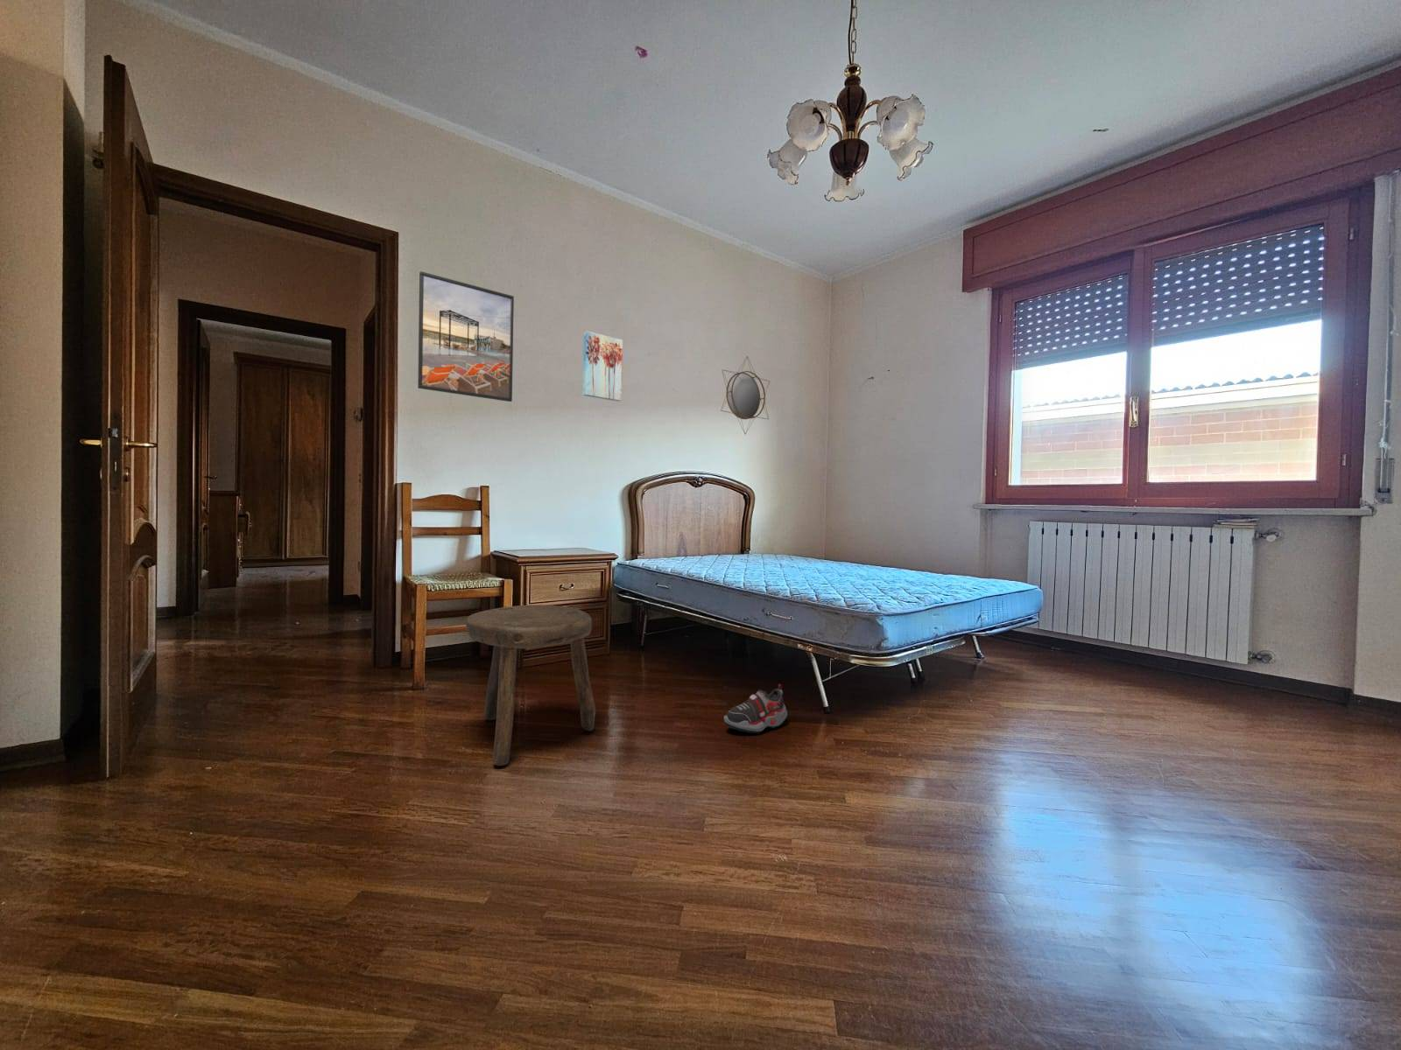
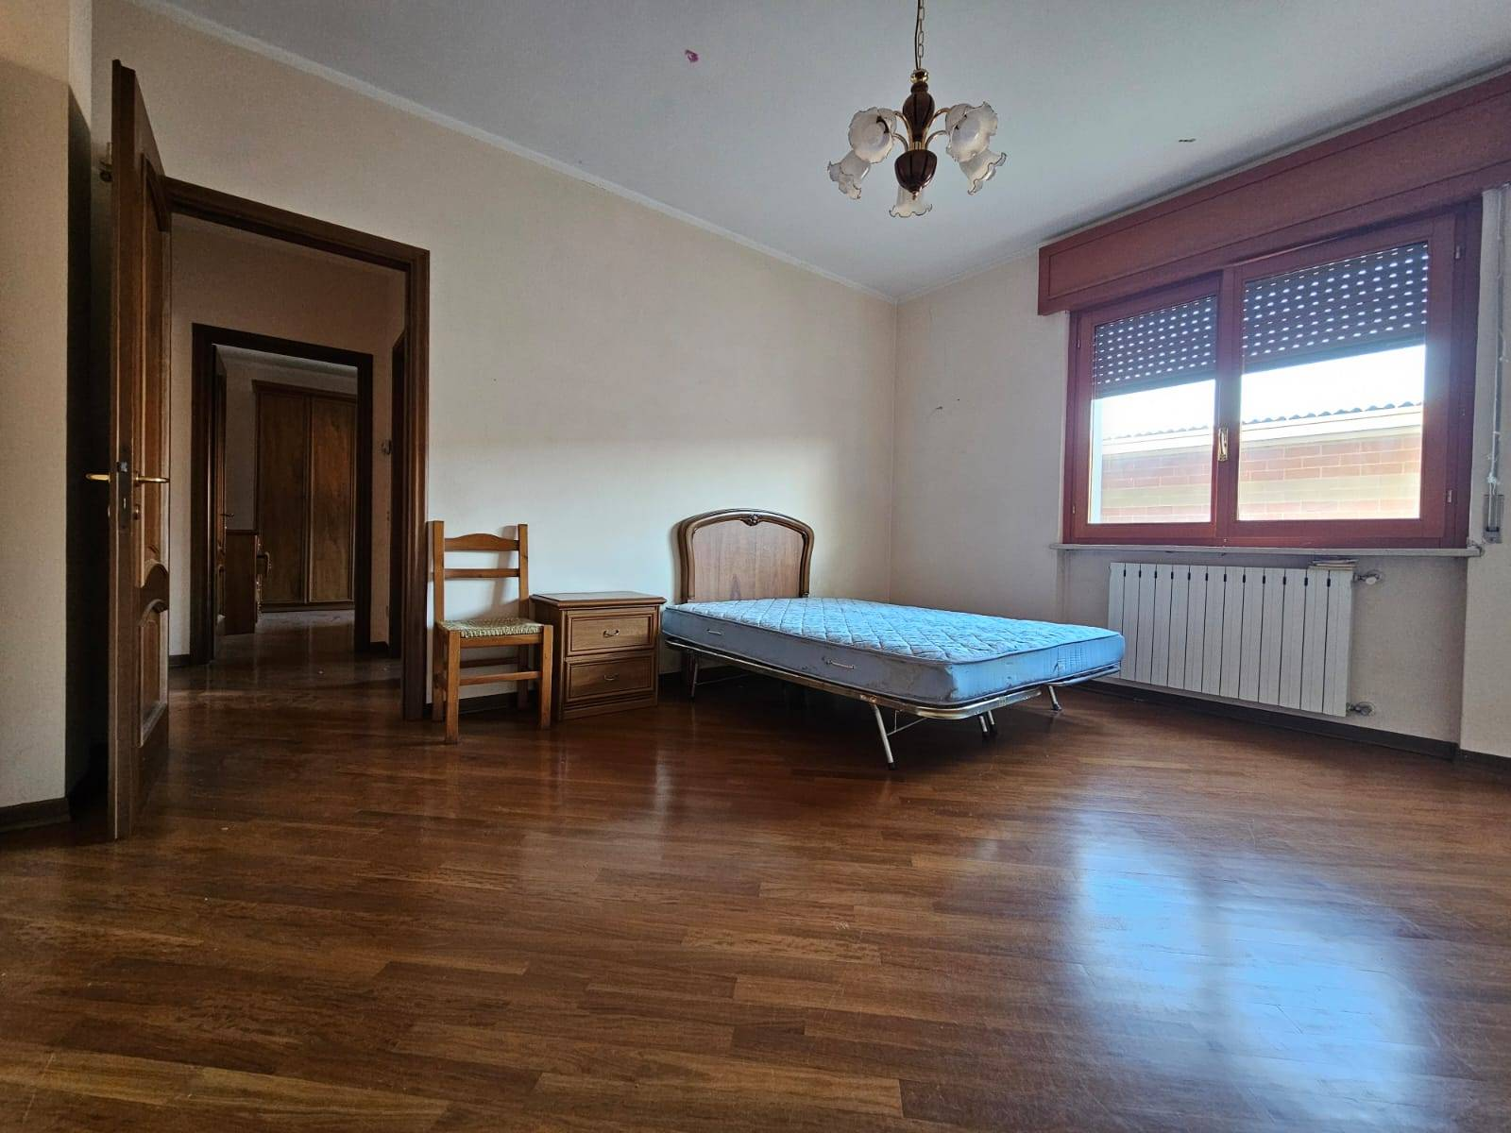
- wall art [582,330,623,403]
- shoe [724,684,788,735]
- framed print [417,270,515,403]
- stool [464,603,597,767]
- home mirror [719,355,770,435]
